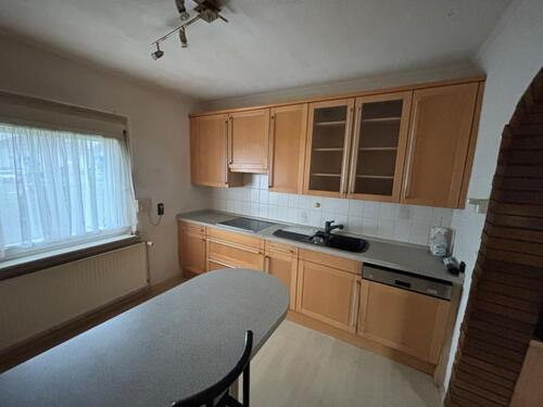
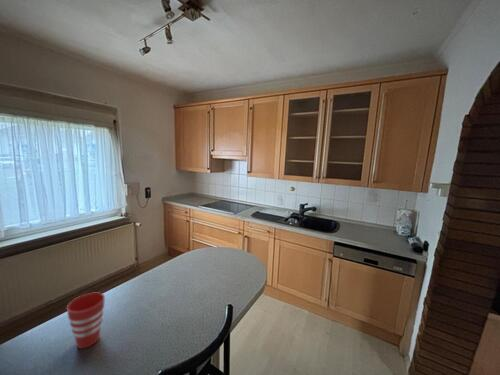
+ cup [66,292,106,349]
